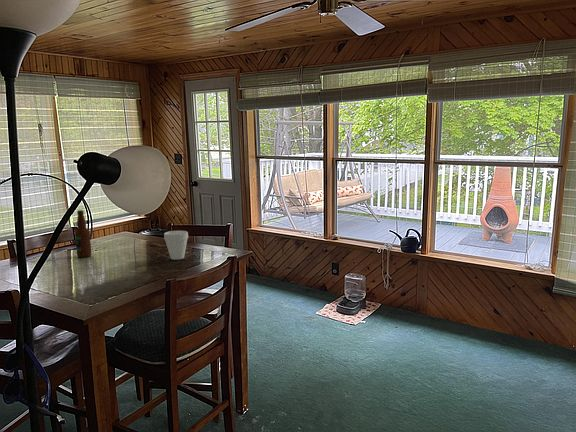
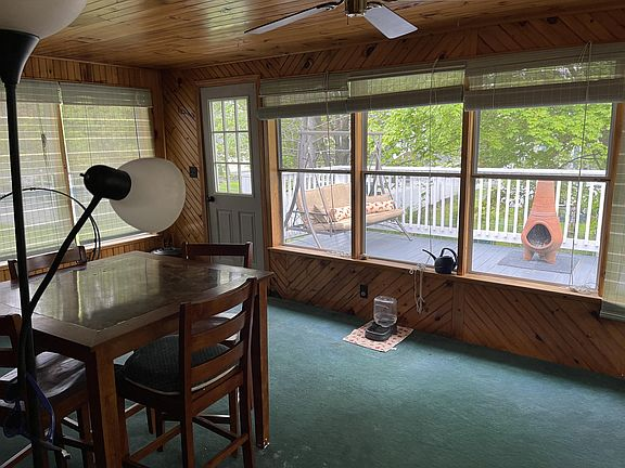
- cup [163,230,189,261]
- bottle [74,209,92,258]
